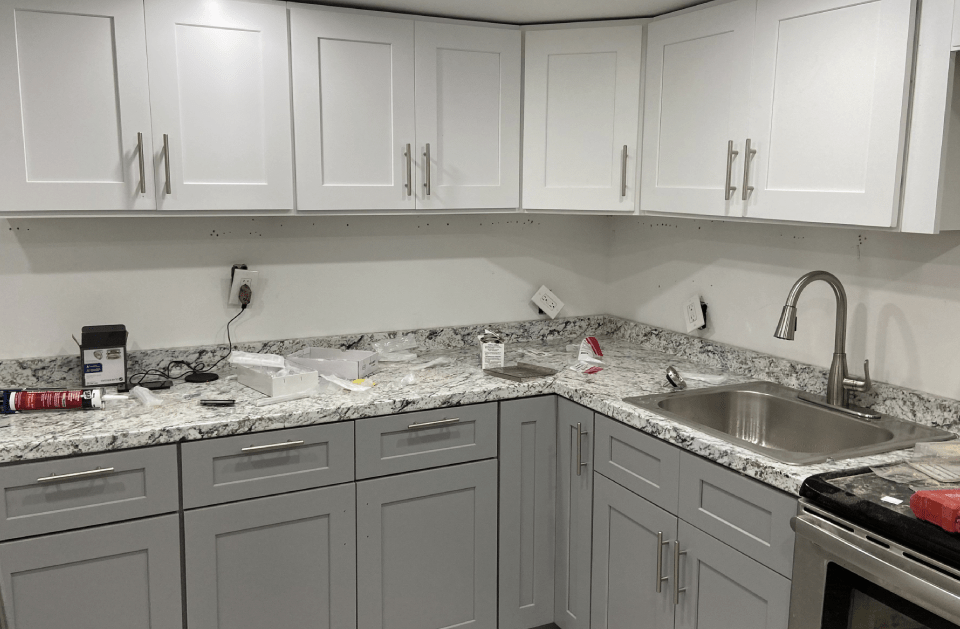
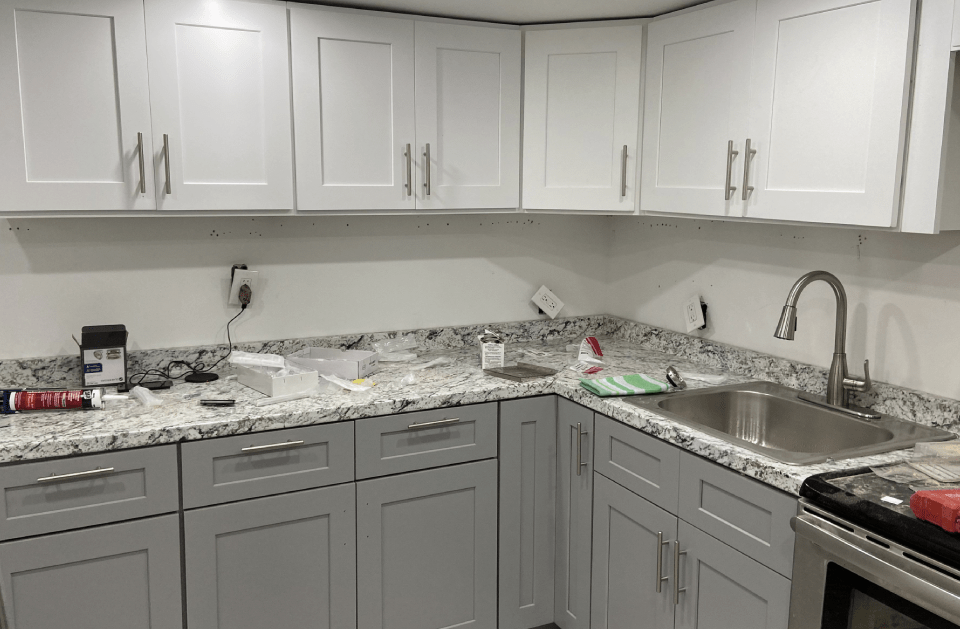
+ dish towel [578,373,671,397]
